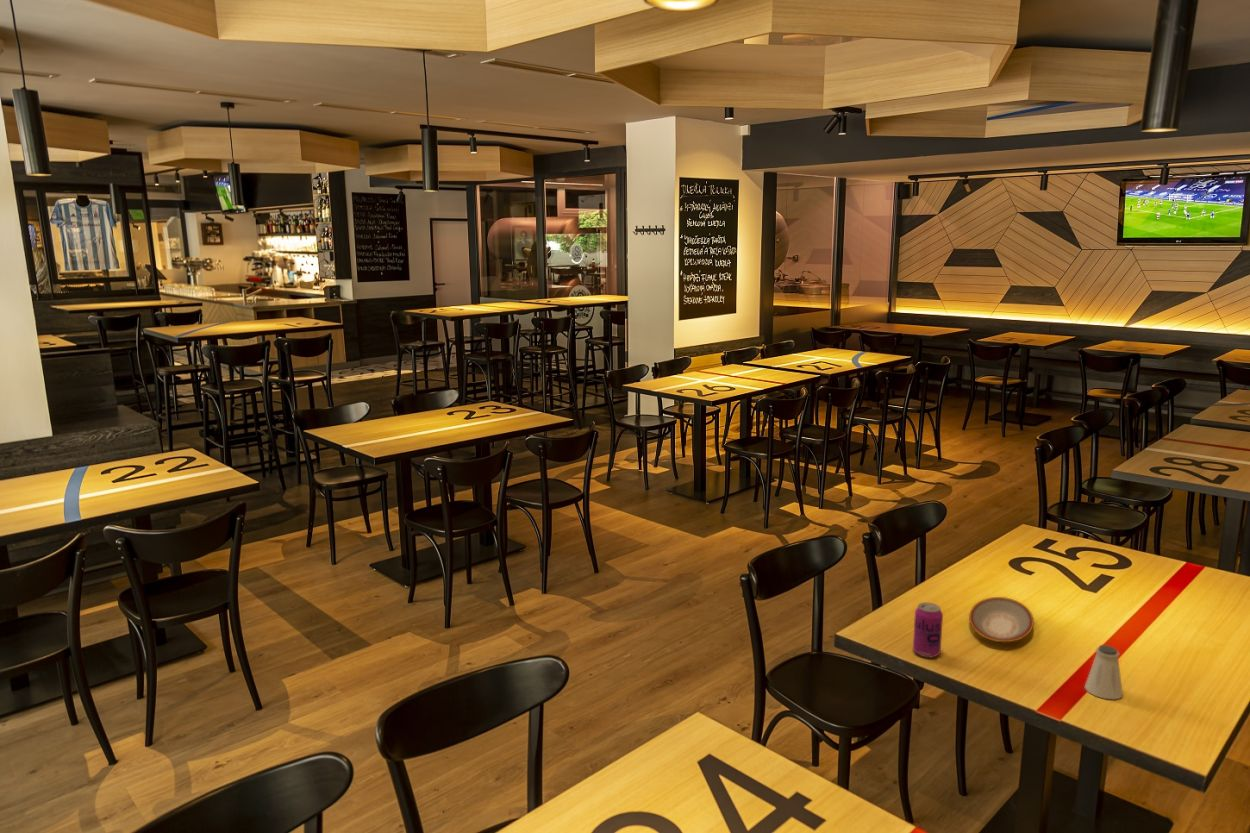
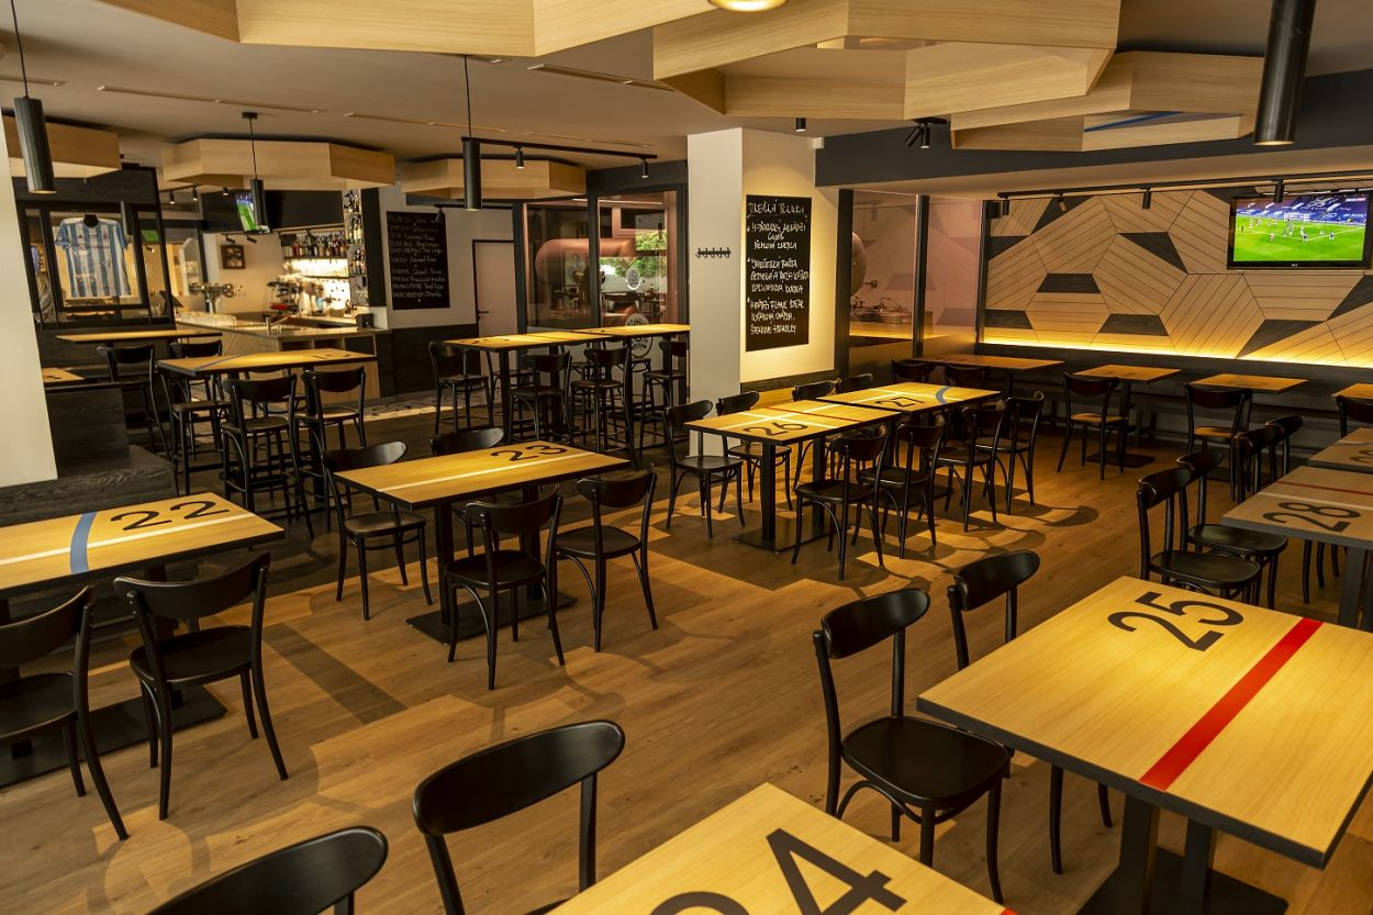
- plate [968,596,1035,643]
- beverage can [912,601,944,659]
- saltshaker [1083,644,1124,700]
